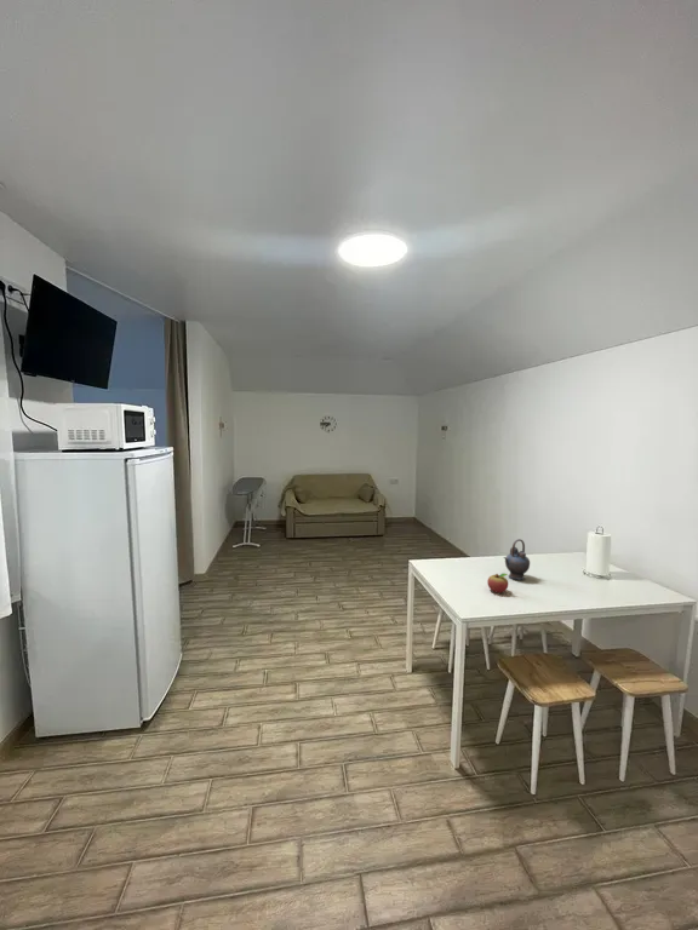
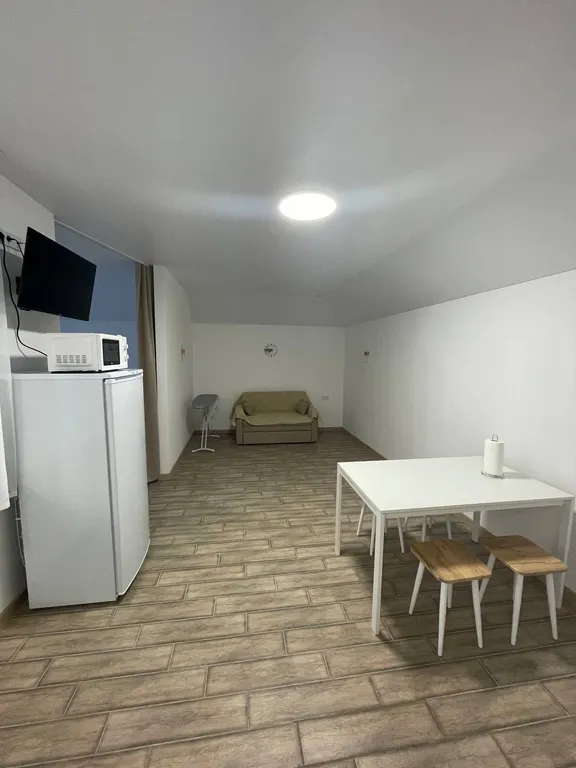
- fruit [486,572,509,593]
- teapot [503,538,531,581]
